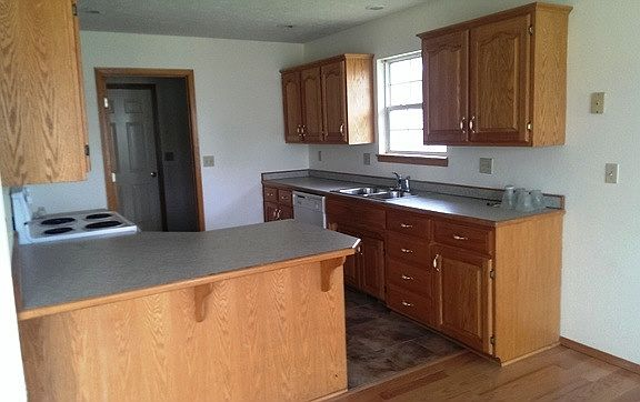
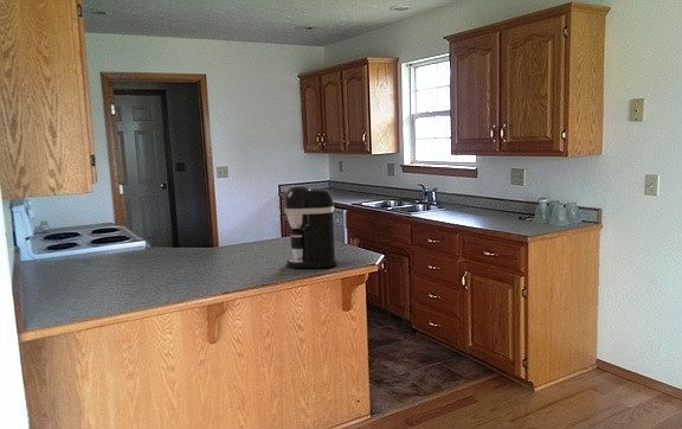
+ coffee maker [283,185,339,269]
